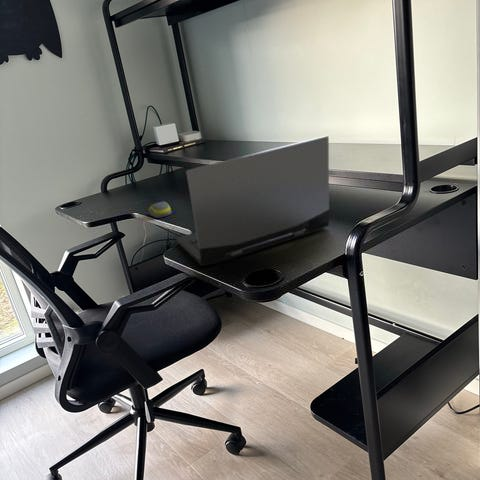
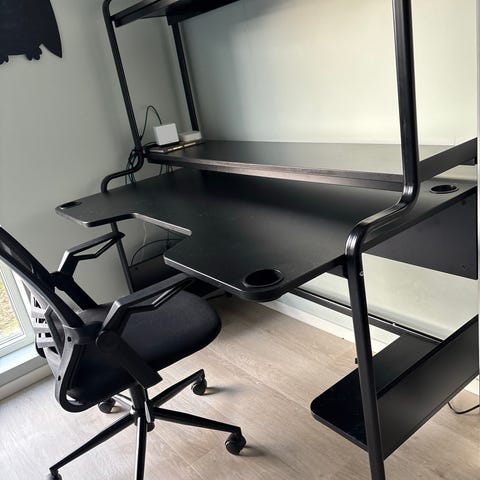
- laptop computer [175,135,330,267]
- computer mouse [147,200,172,219]
